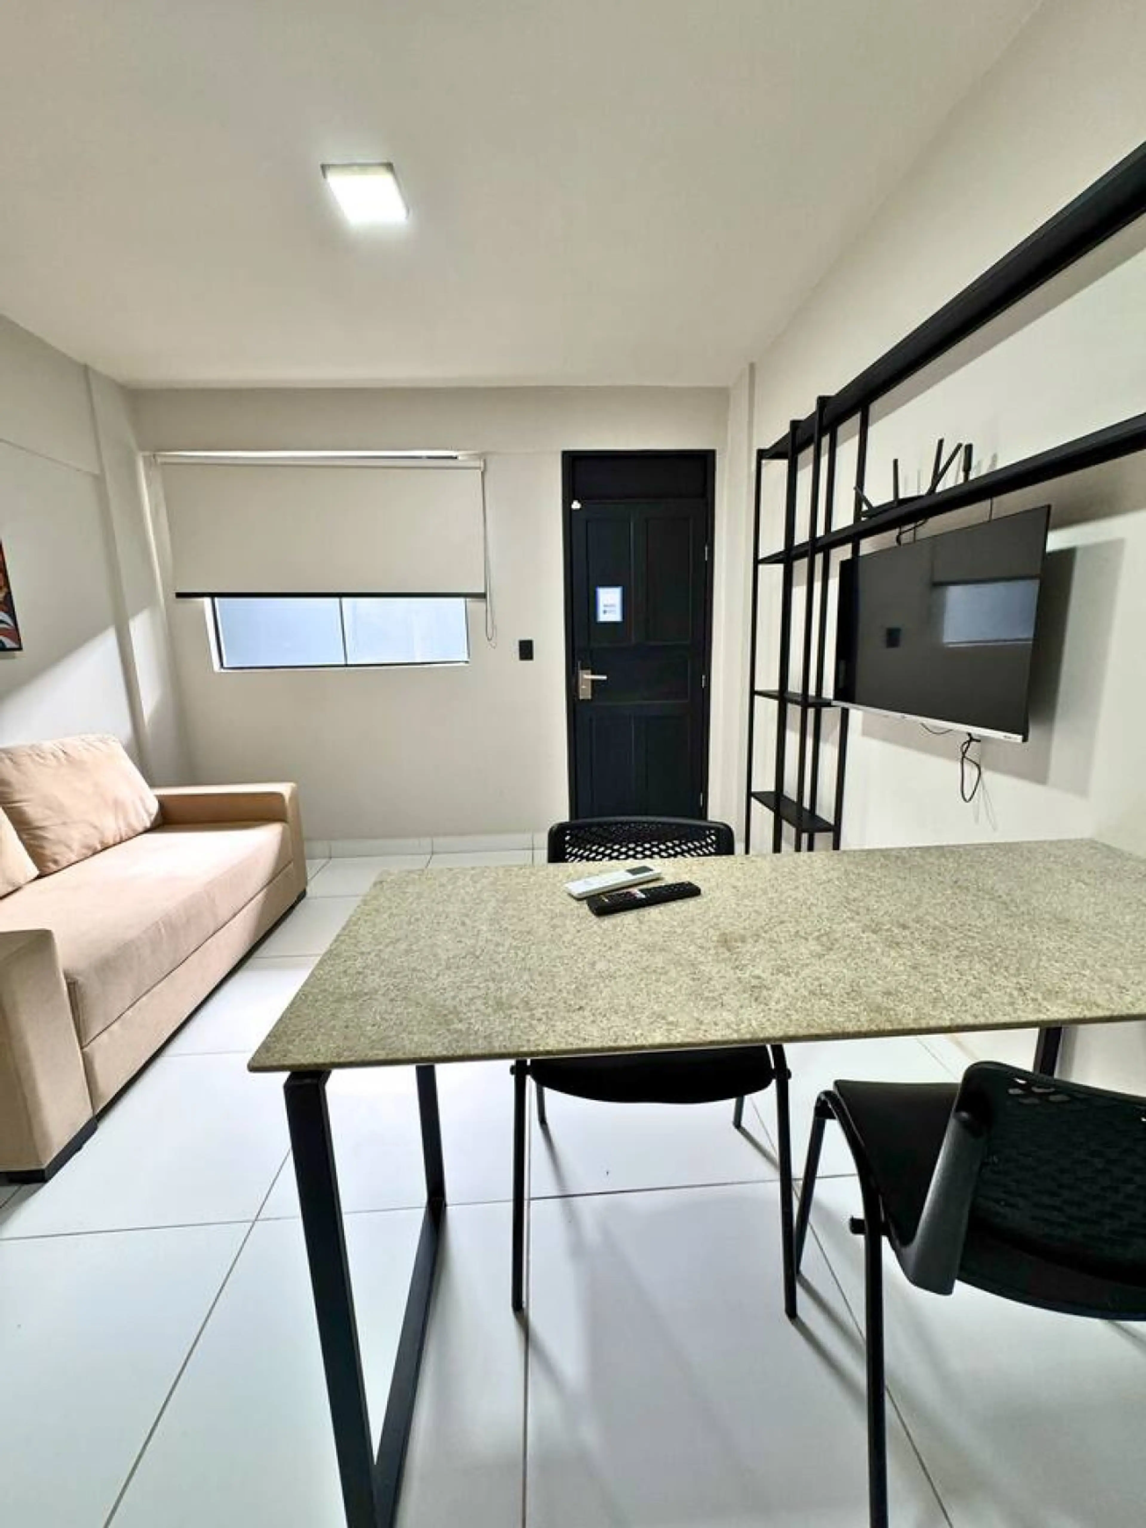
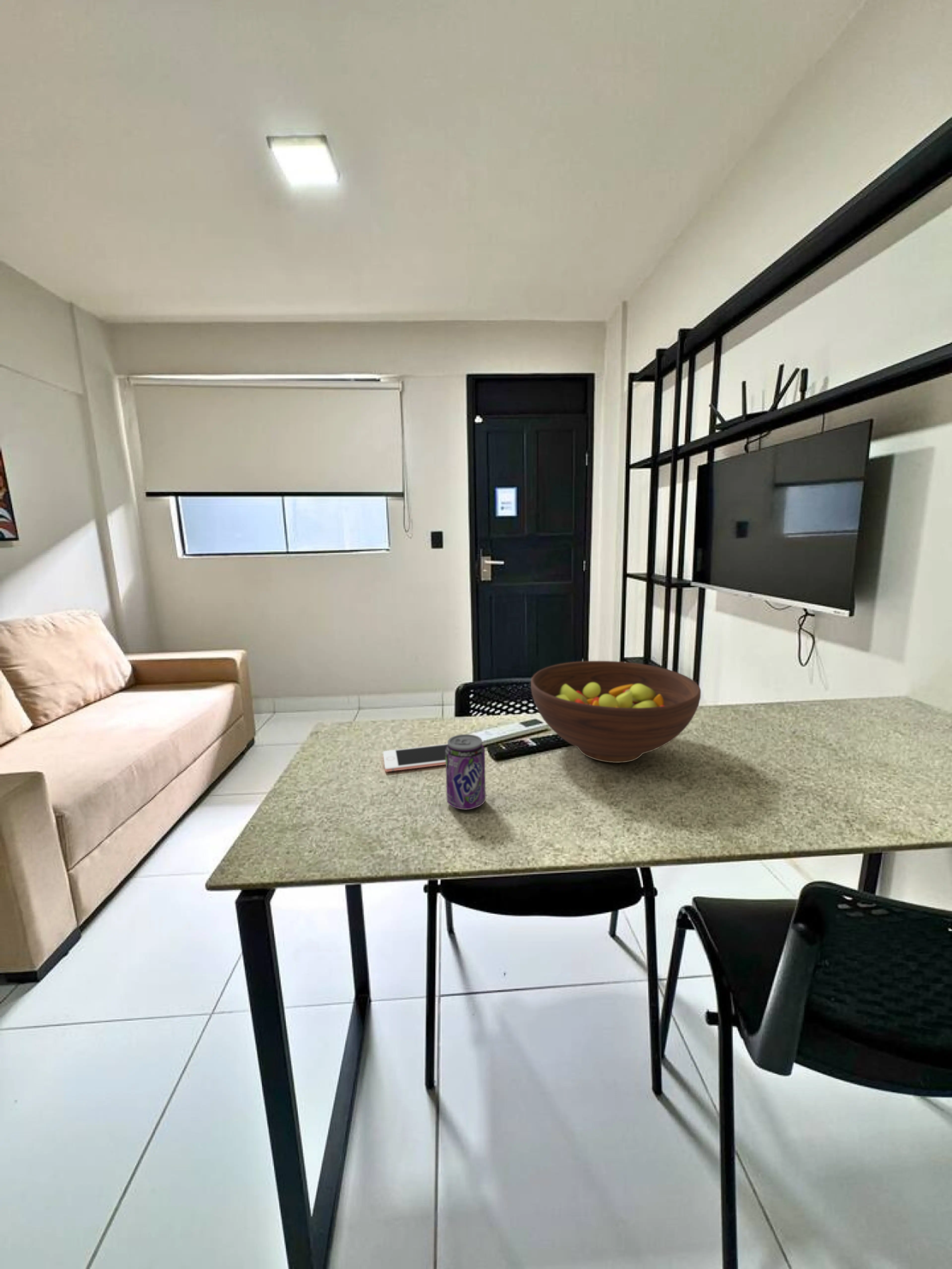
+ beverage can [445,734,486,810]
+ cell phone [383,744,448,772]
+ fruit bowl [530,661,701,763]
